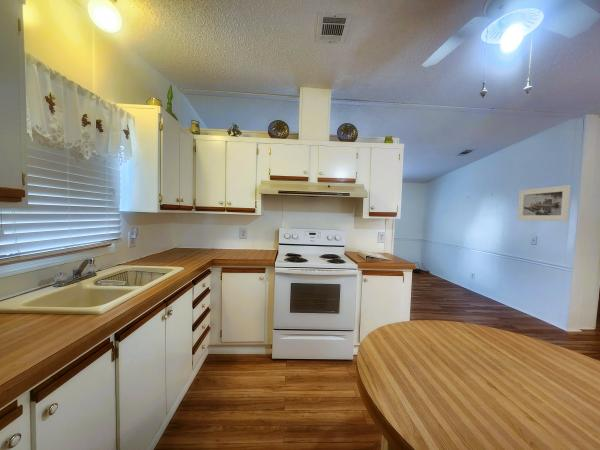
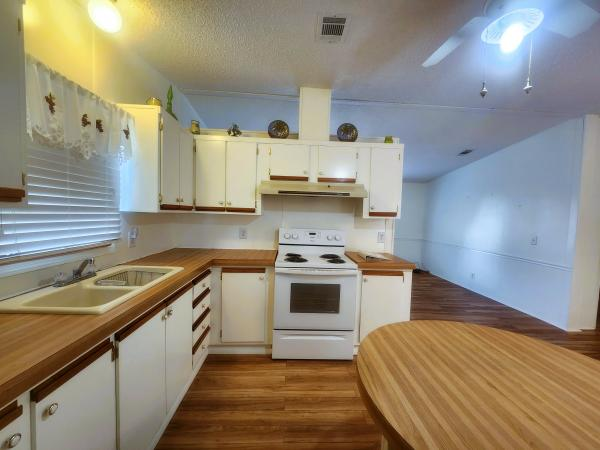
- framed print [516,184,572,222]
